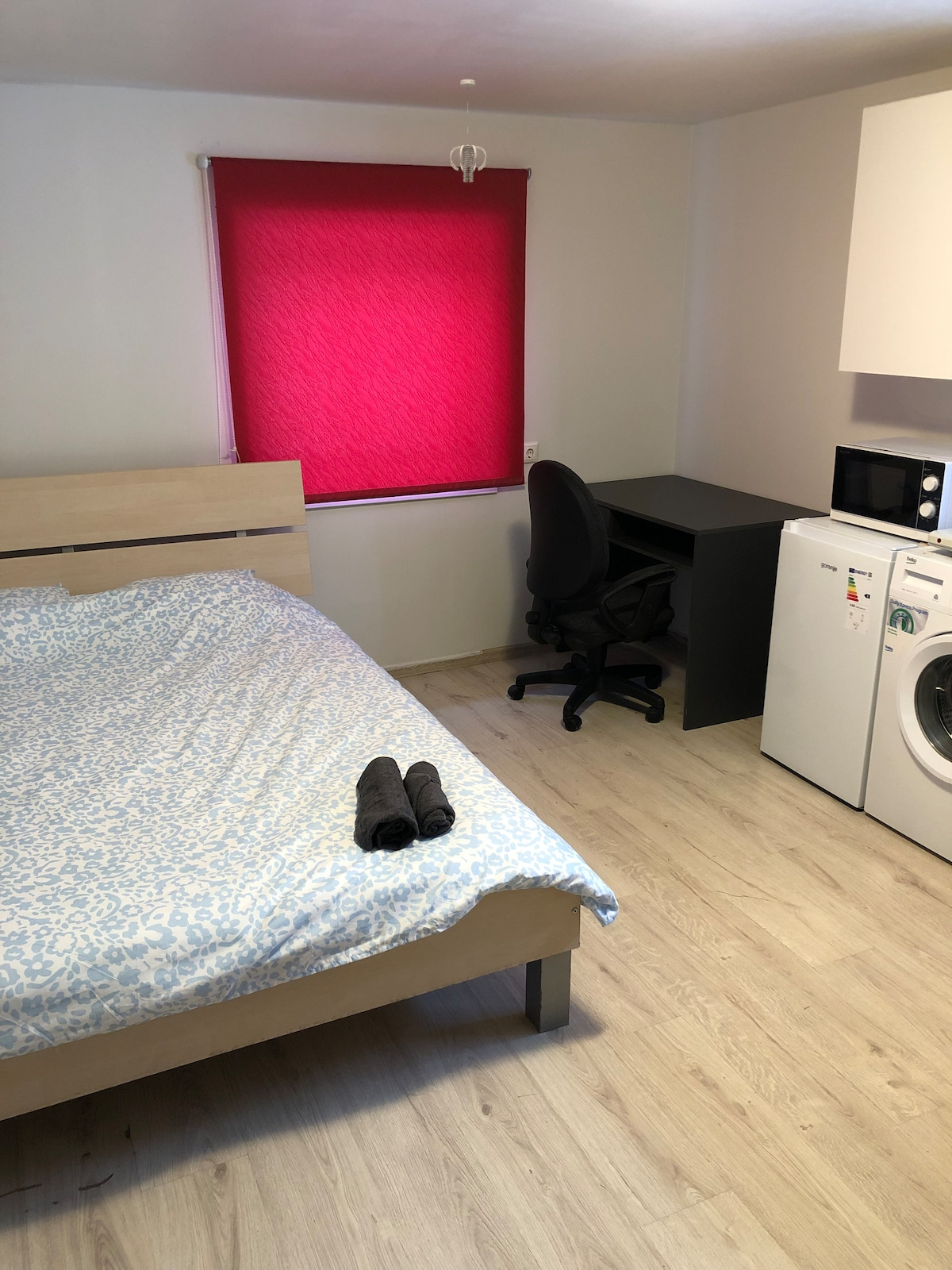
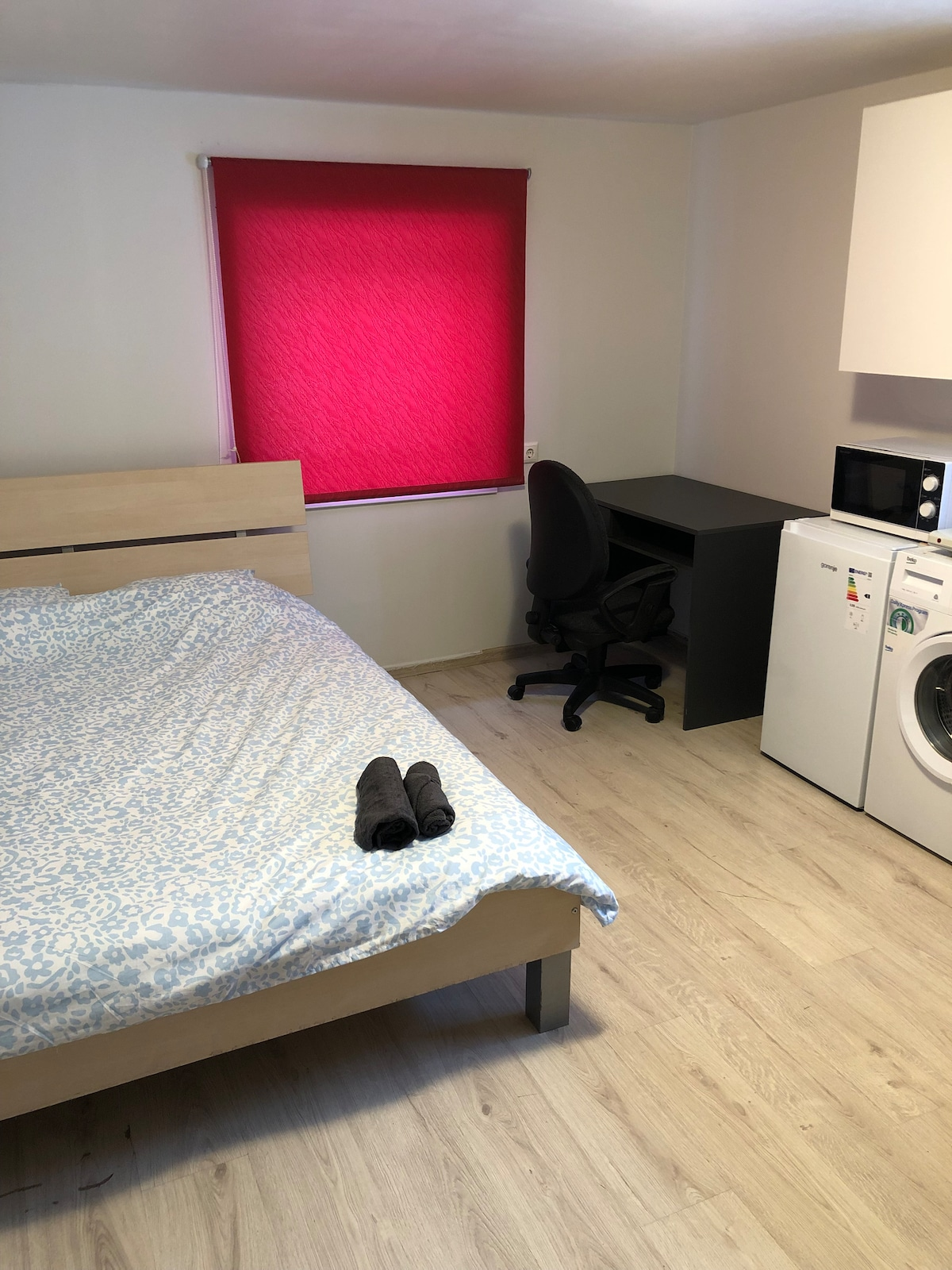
- pendant light [449,79,487,183]
